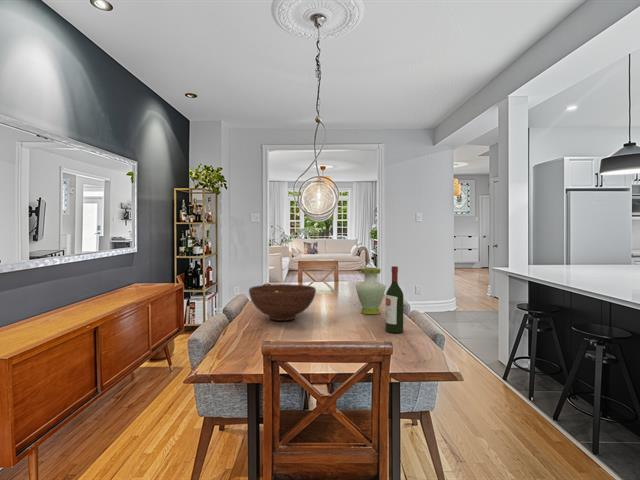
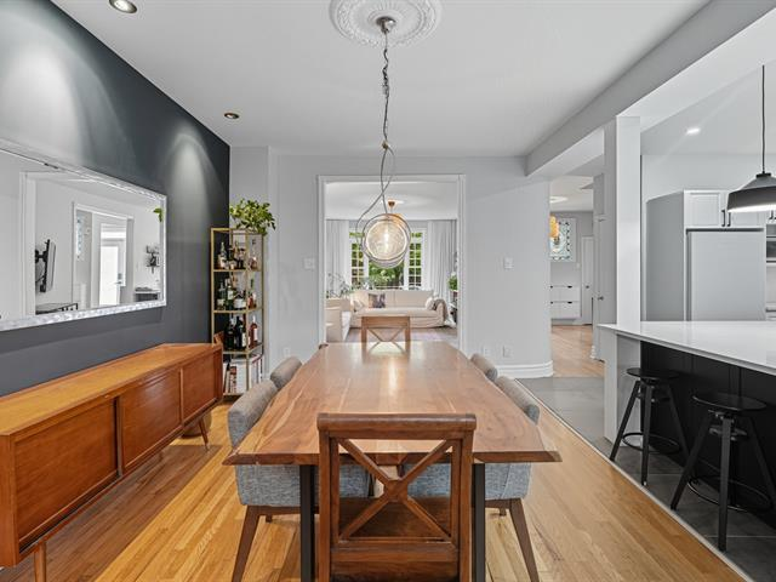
- fruit bowl [248,283,317,322]
- wine bottle [385,265,404,334]
- vase [354,267,387,315]
